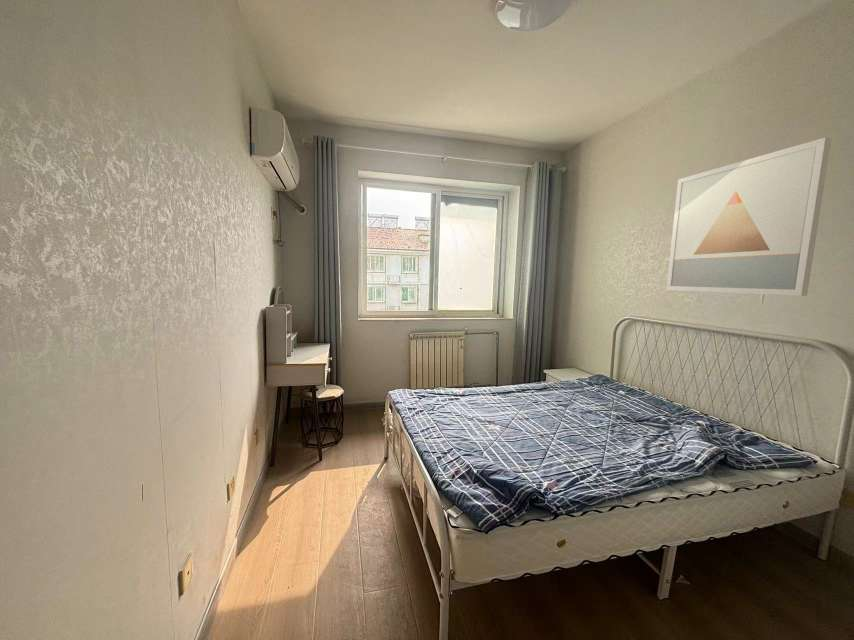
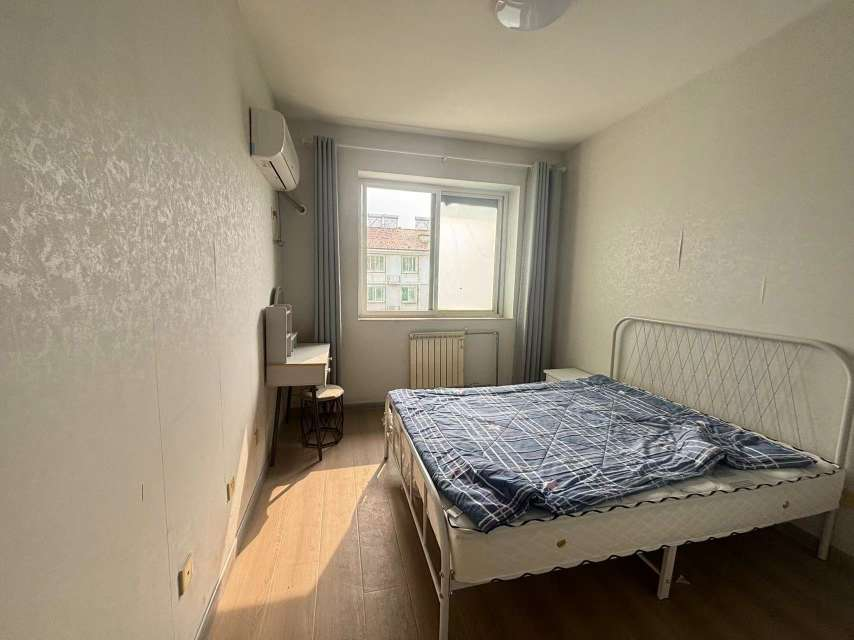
- wall art [665,137,832,297]
